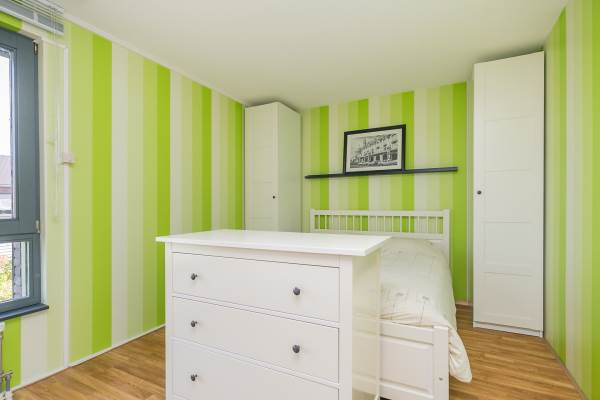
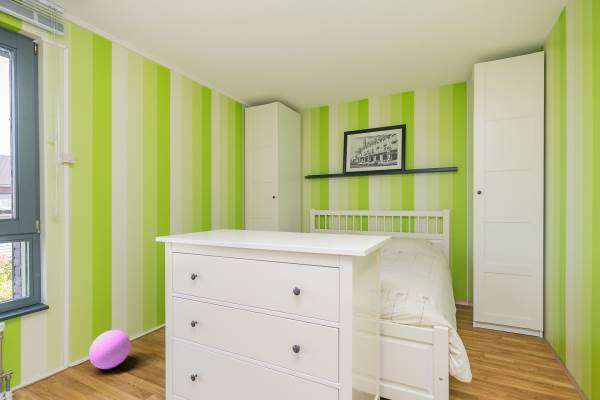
+ ball [88,329,132,370]
